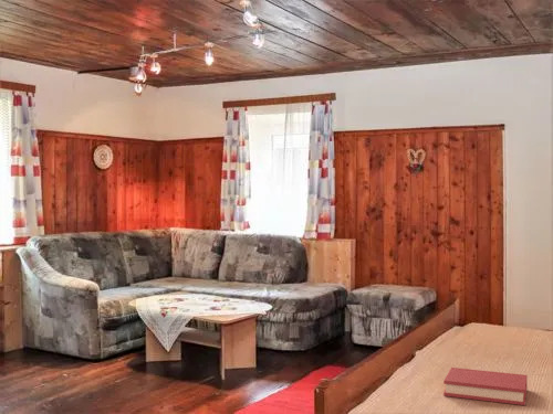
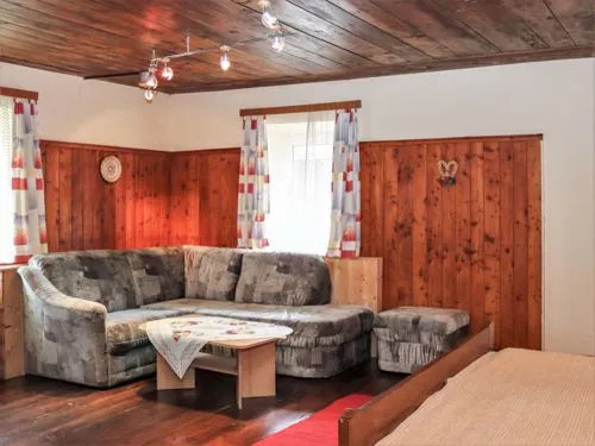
- hardback book [442,367,528,406]
